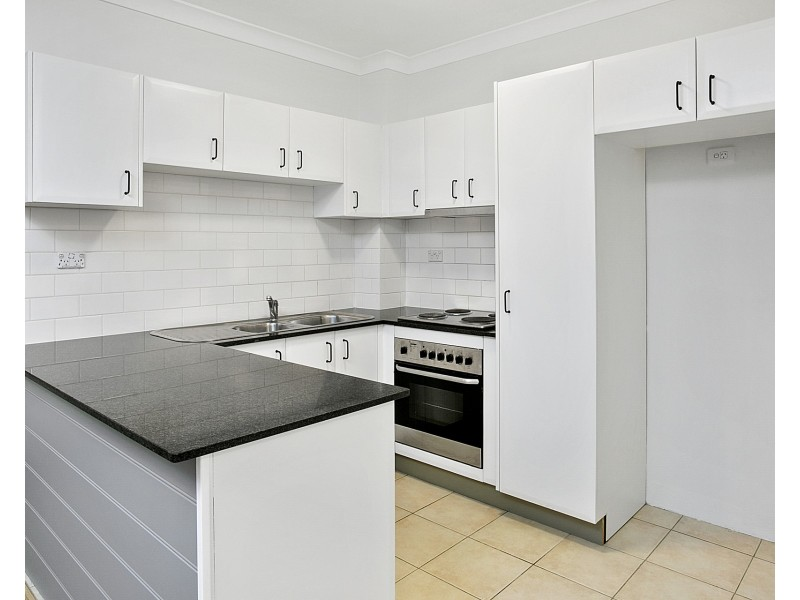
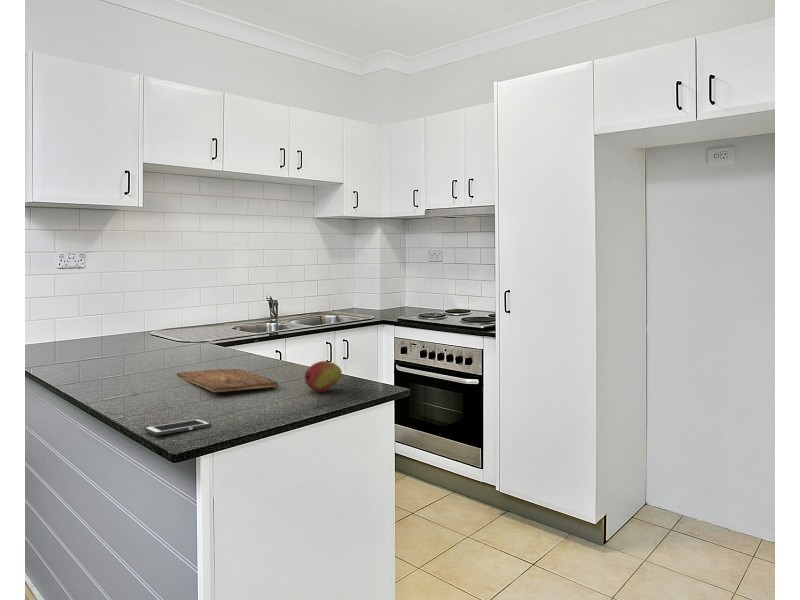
+ fruit [304,360,343,393]
+ cutting board [176,368,279,393]
+ cell phone [144,418,212,437]
